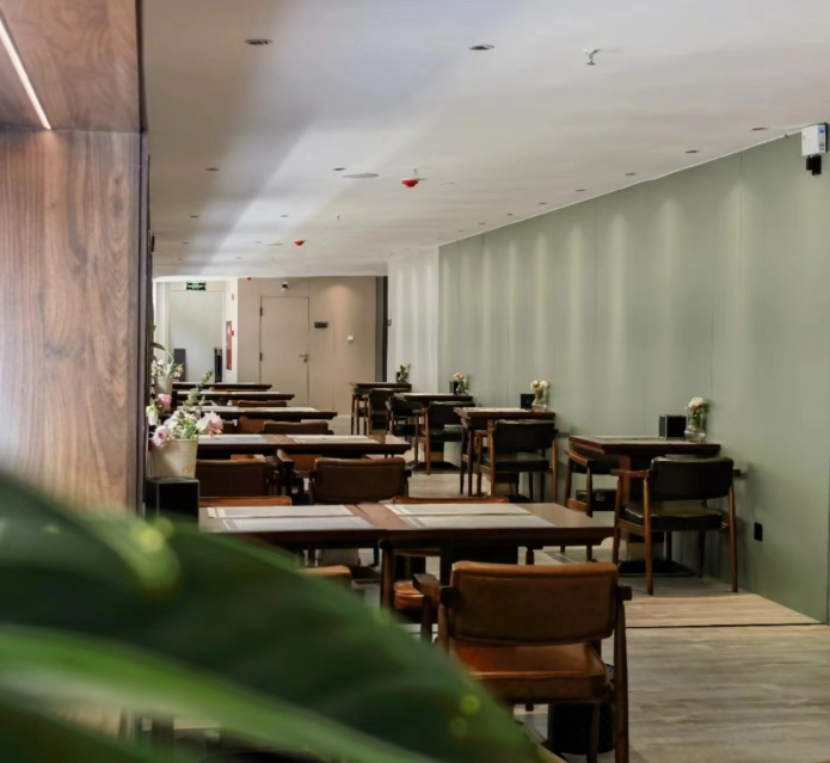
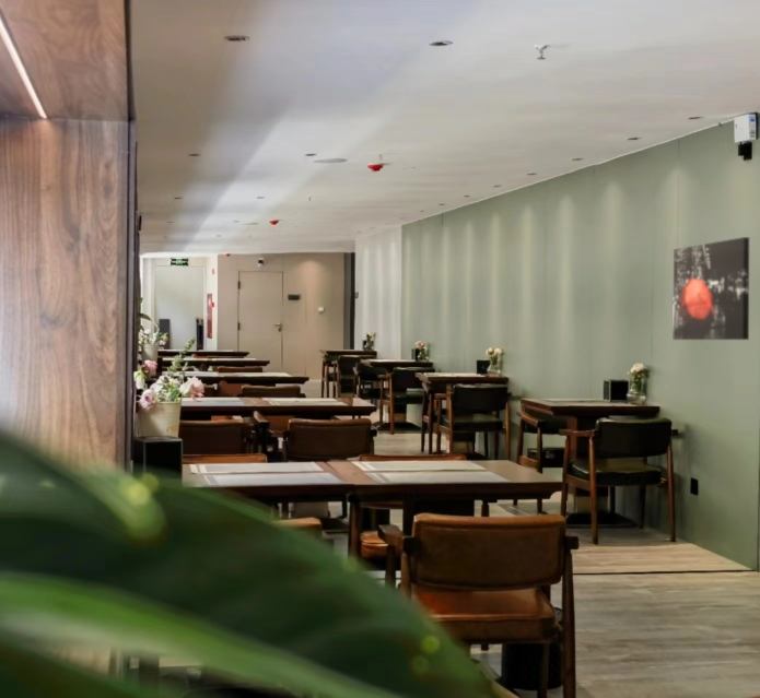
+ wall art [673,236,750,341]
